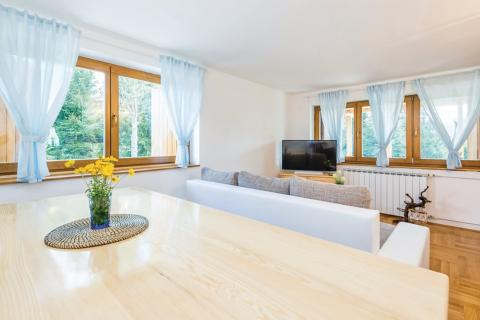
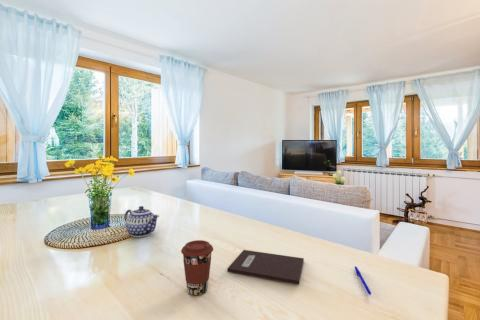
+ coffee cup [180,239,214,296]
+ pen [354,265,372,296]
+ teapot [124,205,160,238]
+ notebook [226,249,305,285]
